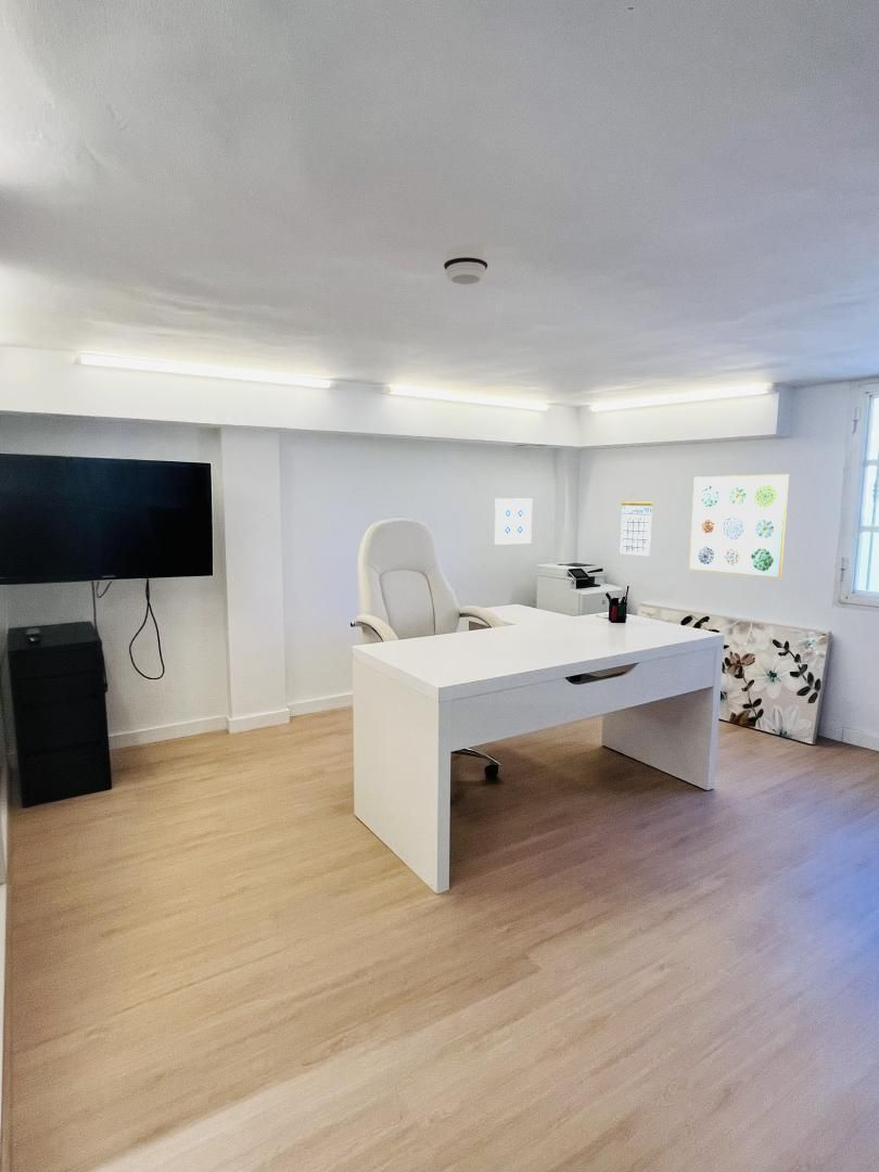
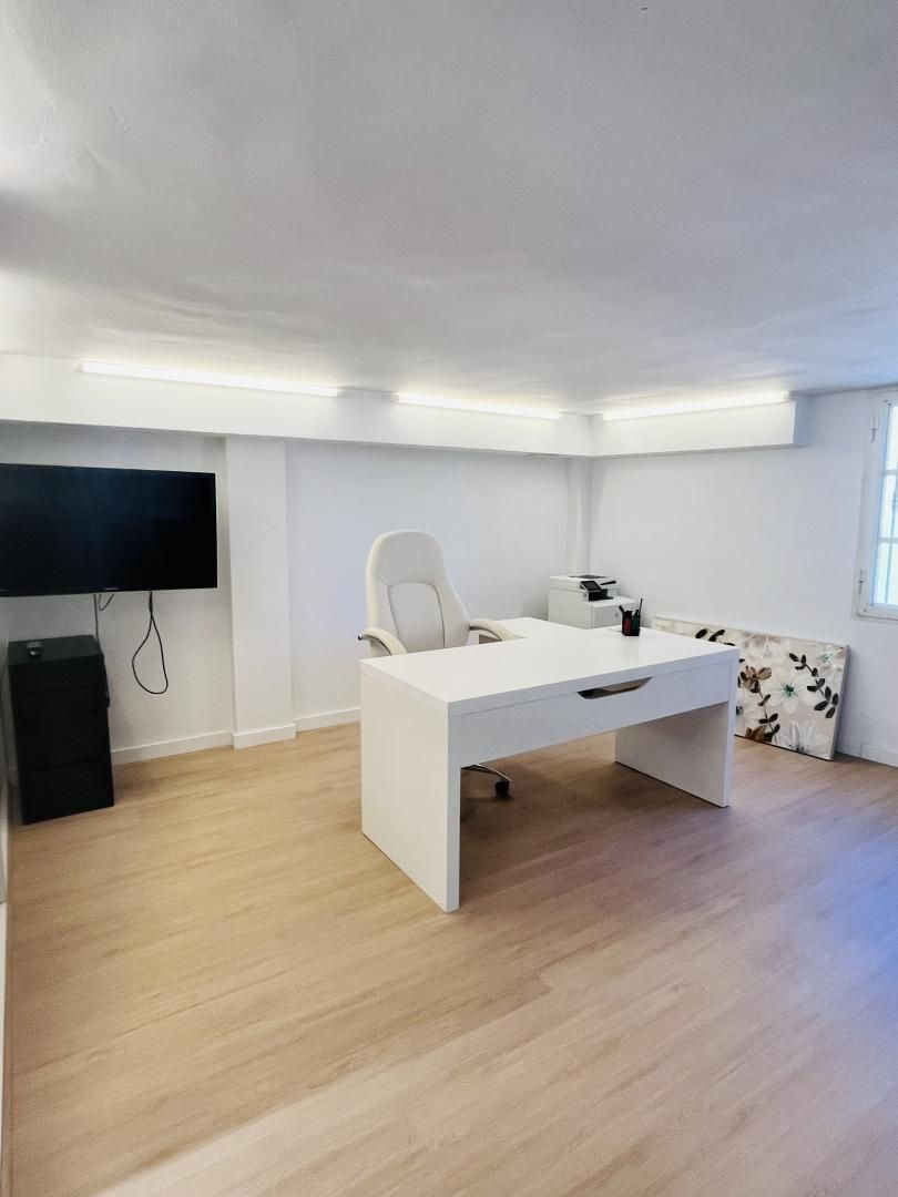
- smoke detector [443,244,489,285]
- wall art [688,473,790,581]
- wall art [494,497,533,546]
- calendar [619,491,654,557]
